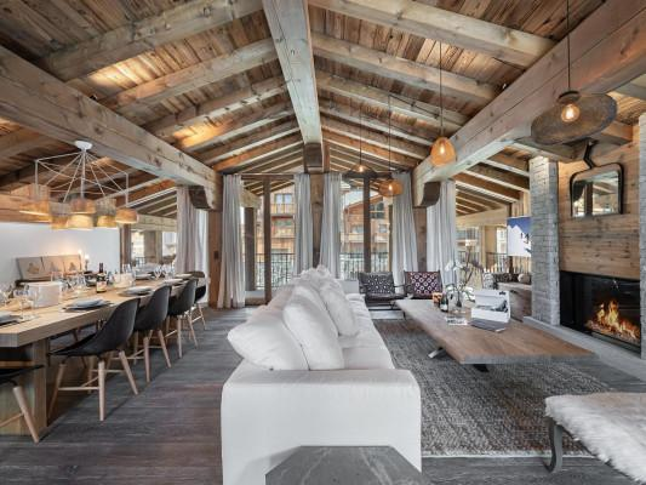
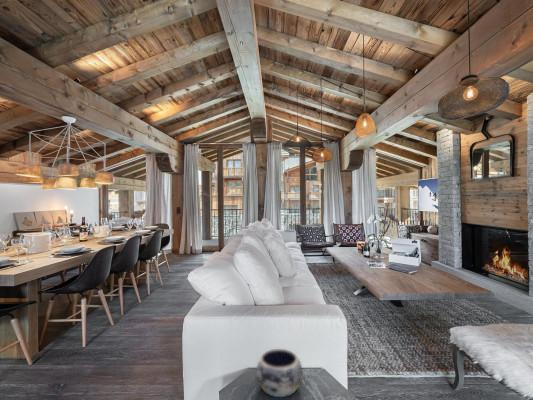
+ decorative bowl [255,348,304,398]
